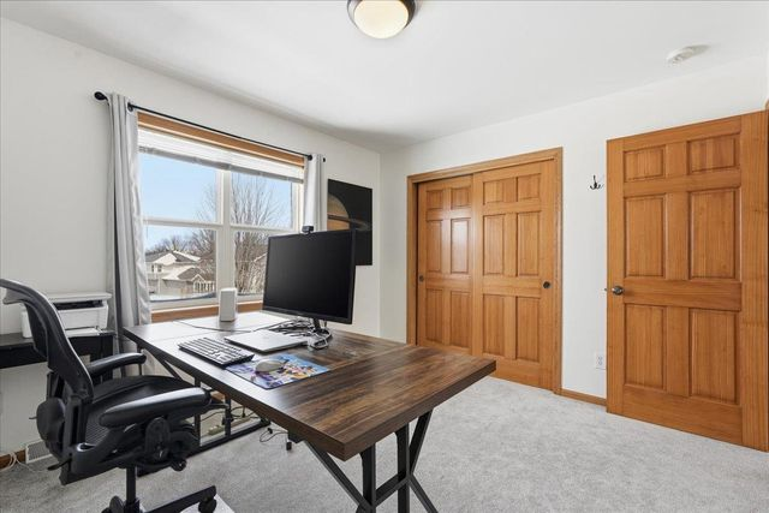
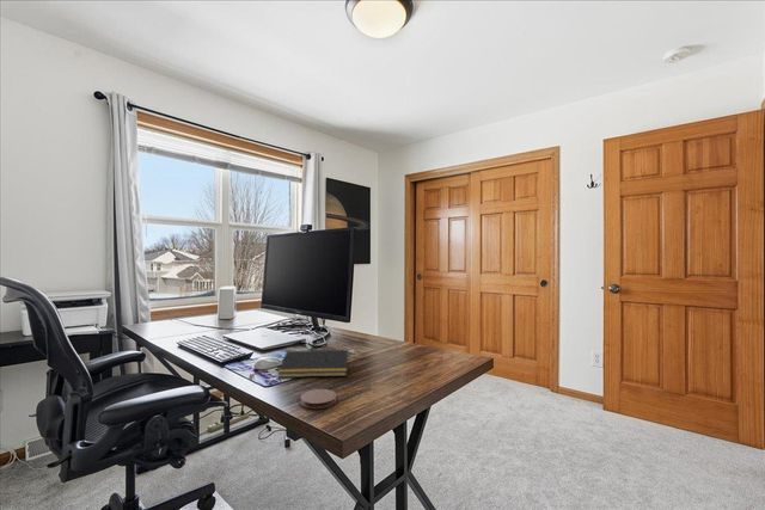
+ notepad [276,349,349,379]
+ coaster [299,388,337,410]
